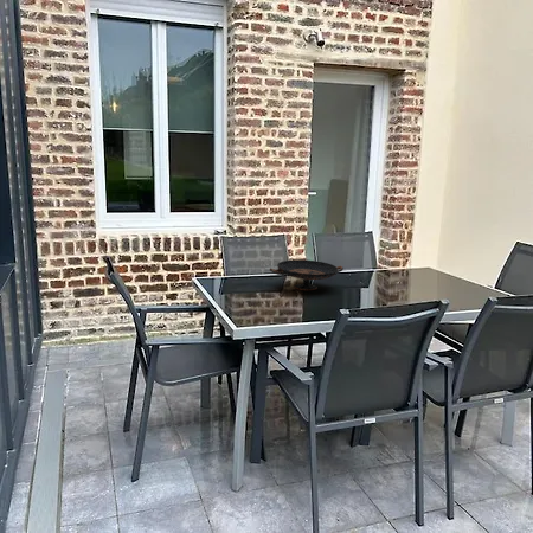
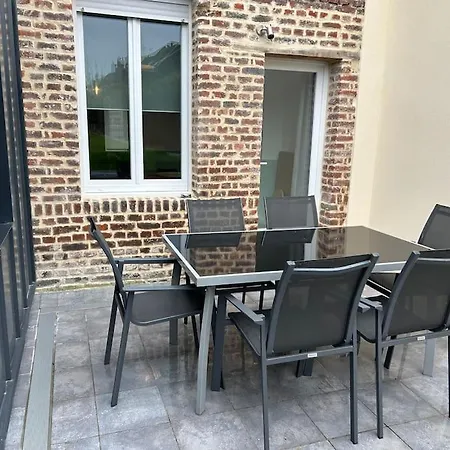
- decorative bowl [269,258,345,291]
